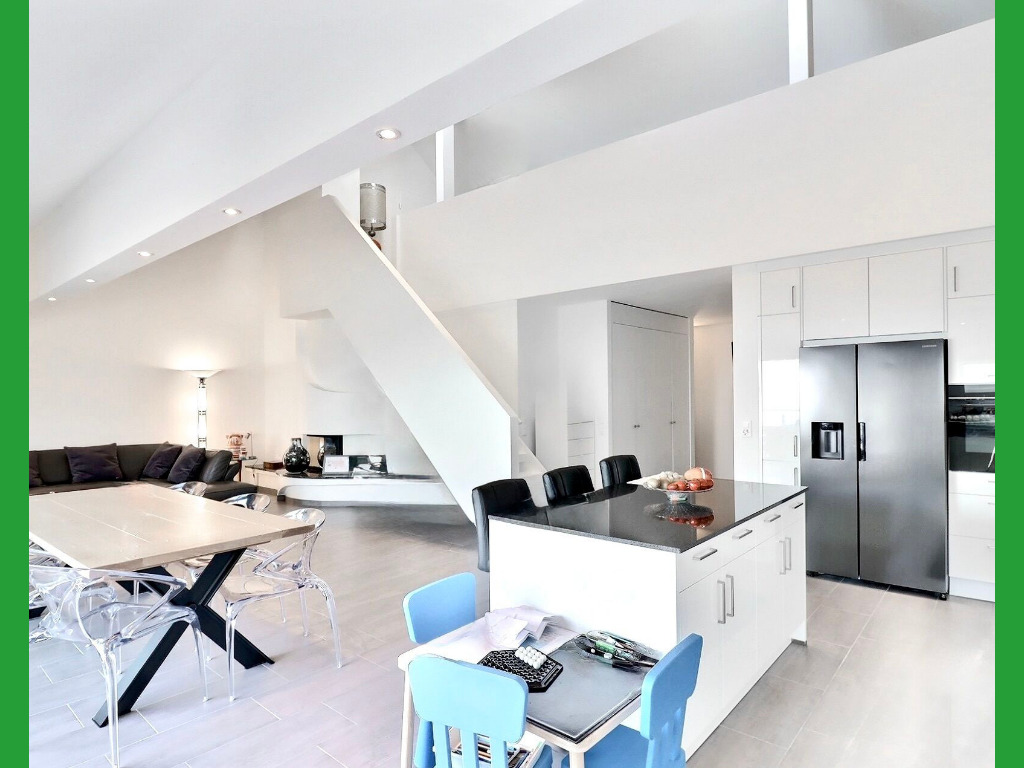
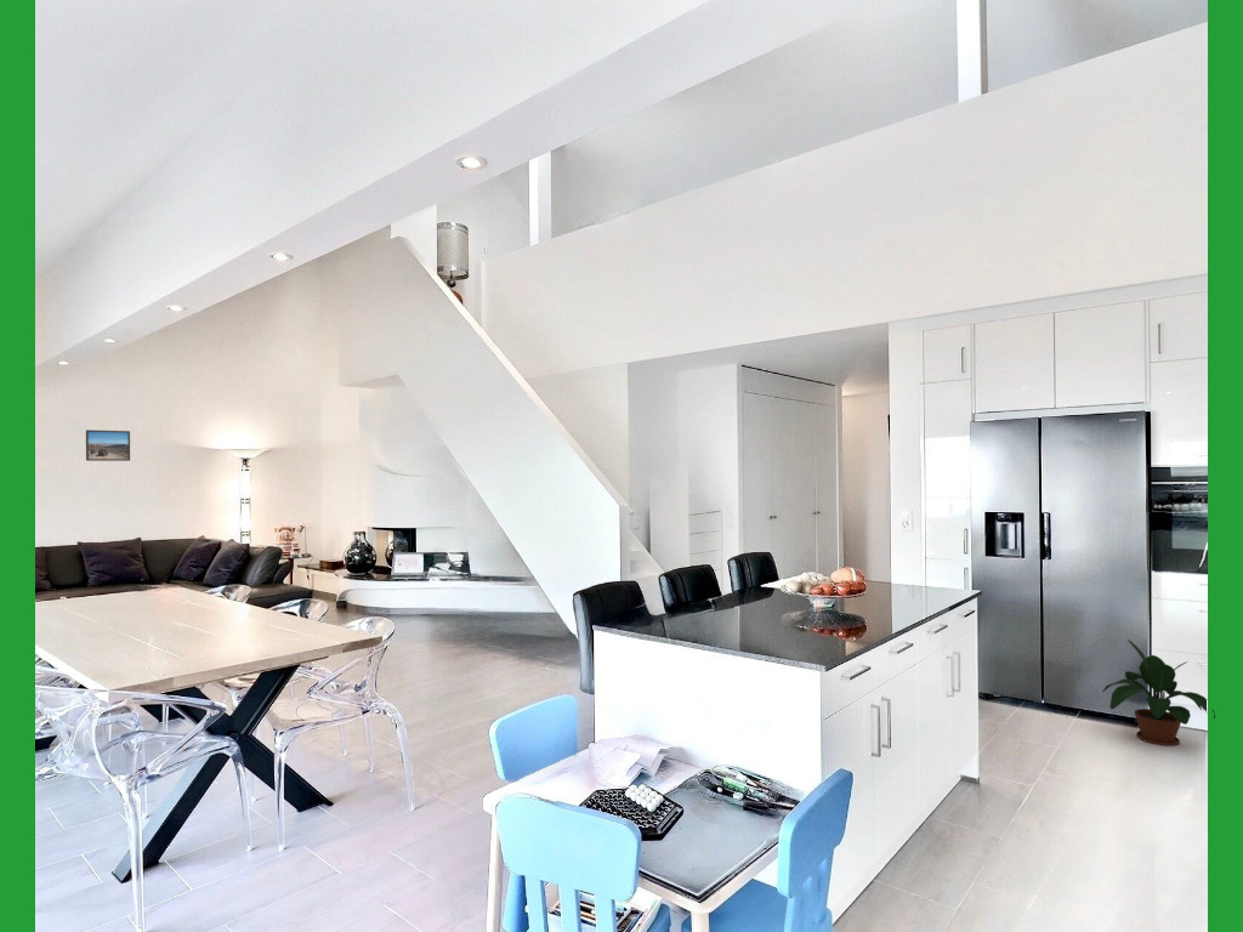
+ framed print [85,428,131,462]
+ potted plant [1101,638,1216,748]
